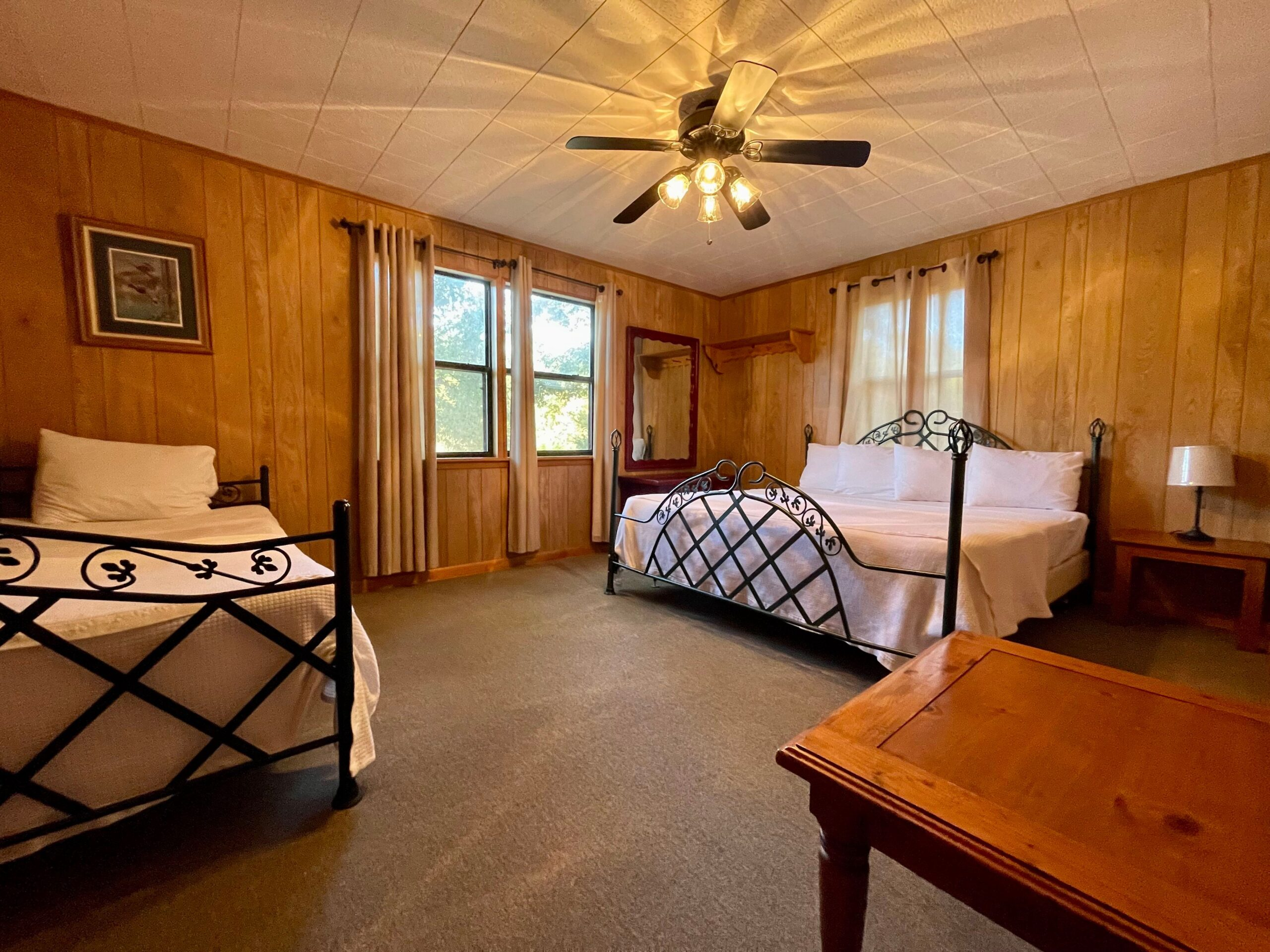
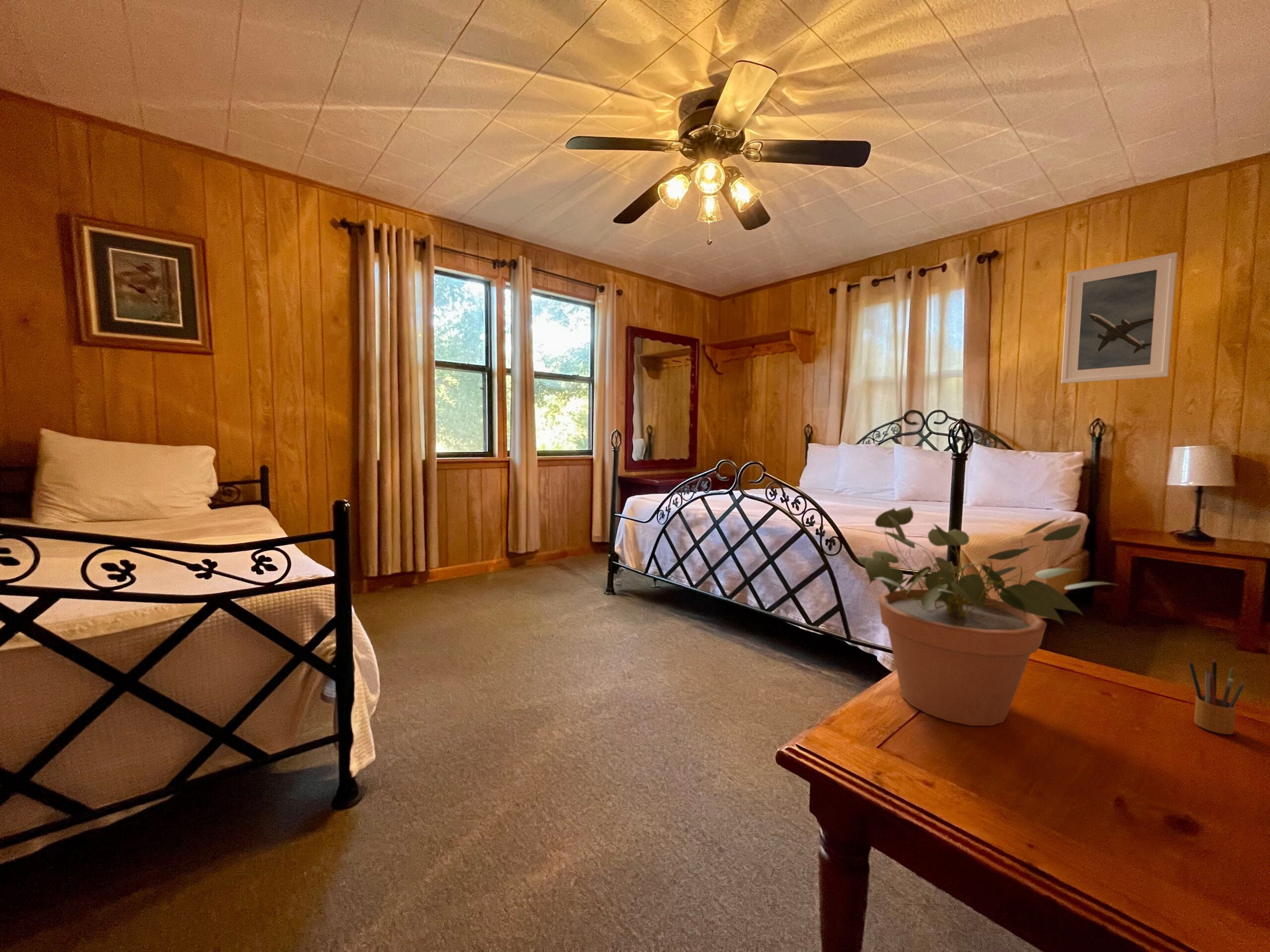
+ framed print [1061,252,1178,384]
+ potted plant [857,506,1120,726]
+ pencil box [1188,657,1245,735]
